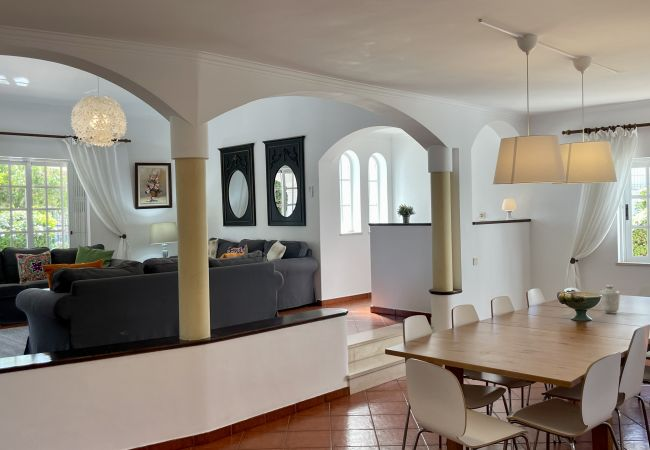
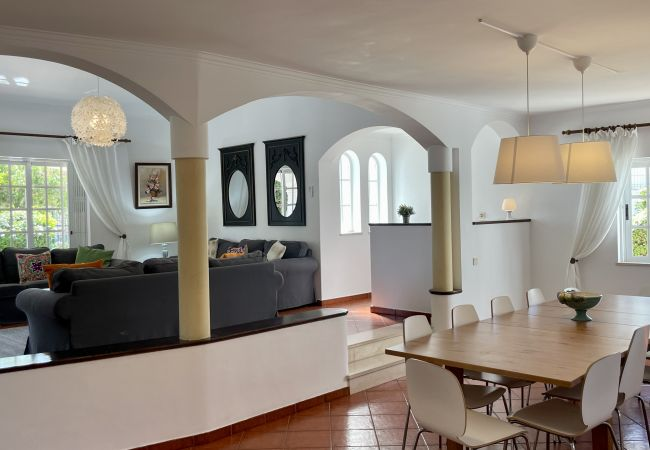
- vase [600,284,621,315]
